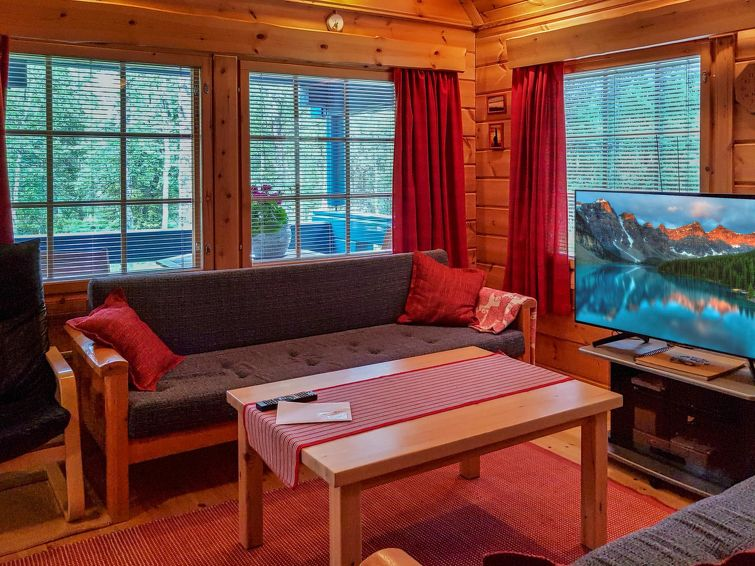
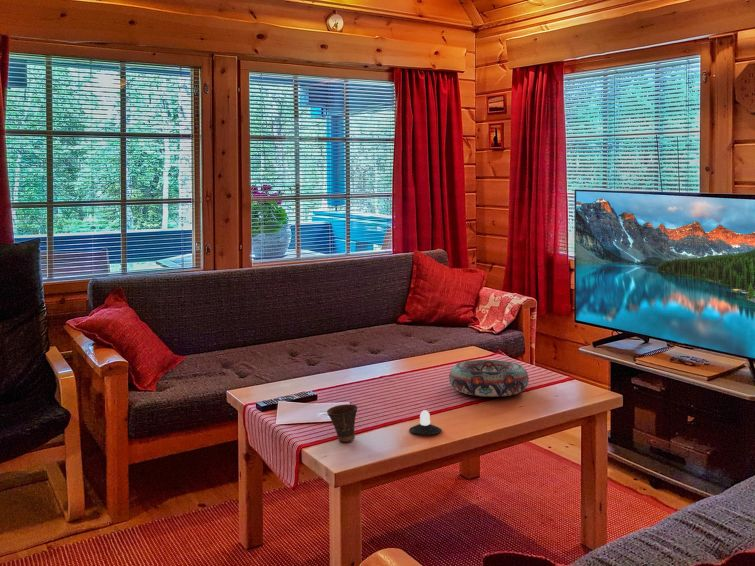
+ decorative bowl [448,359,530,398]
+ candle [408,409,443,435]
+ cup [326,403,359,443]
